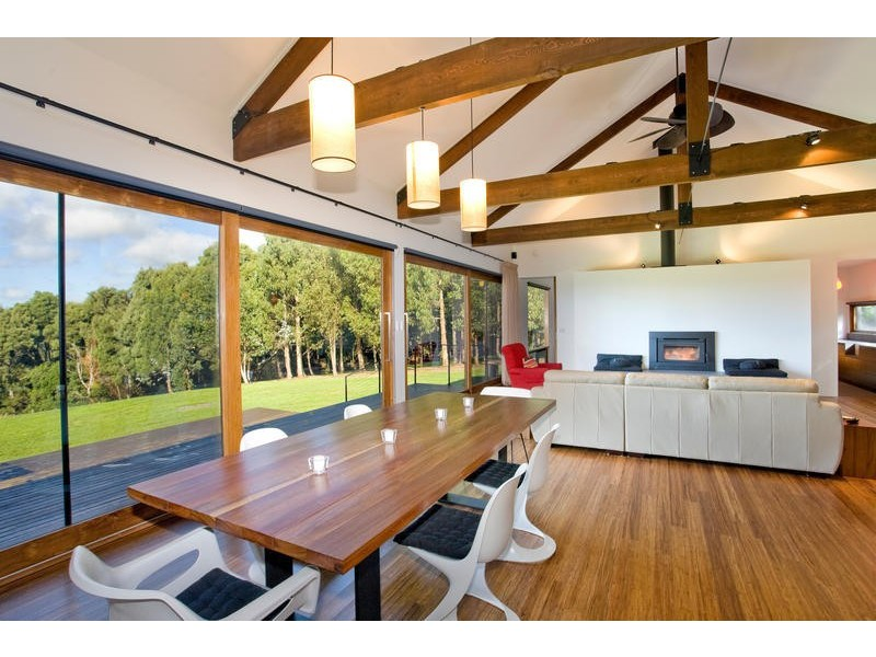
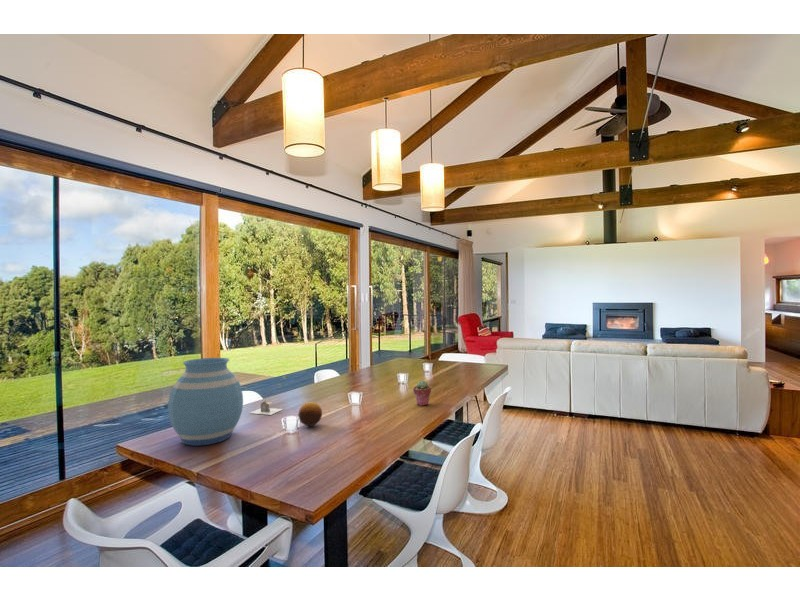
+ fruit [297,401,323,427]
+ vase [167,357,244,447]
+ potted succulent [412,380,432,407]
+ architectural model [249,395,284,416]
